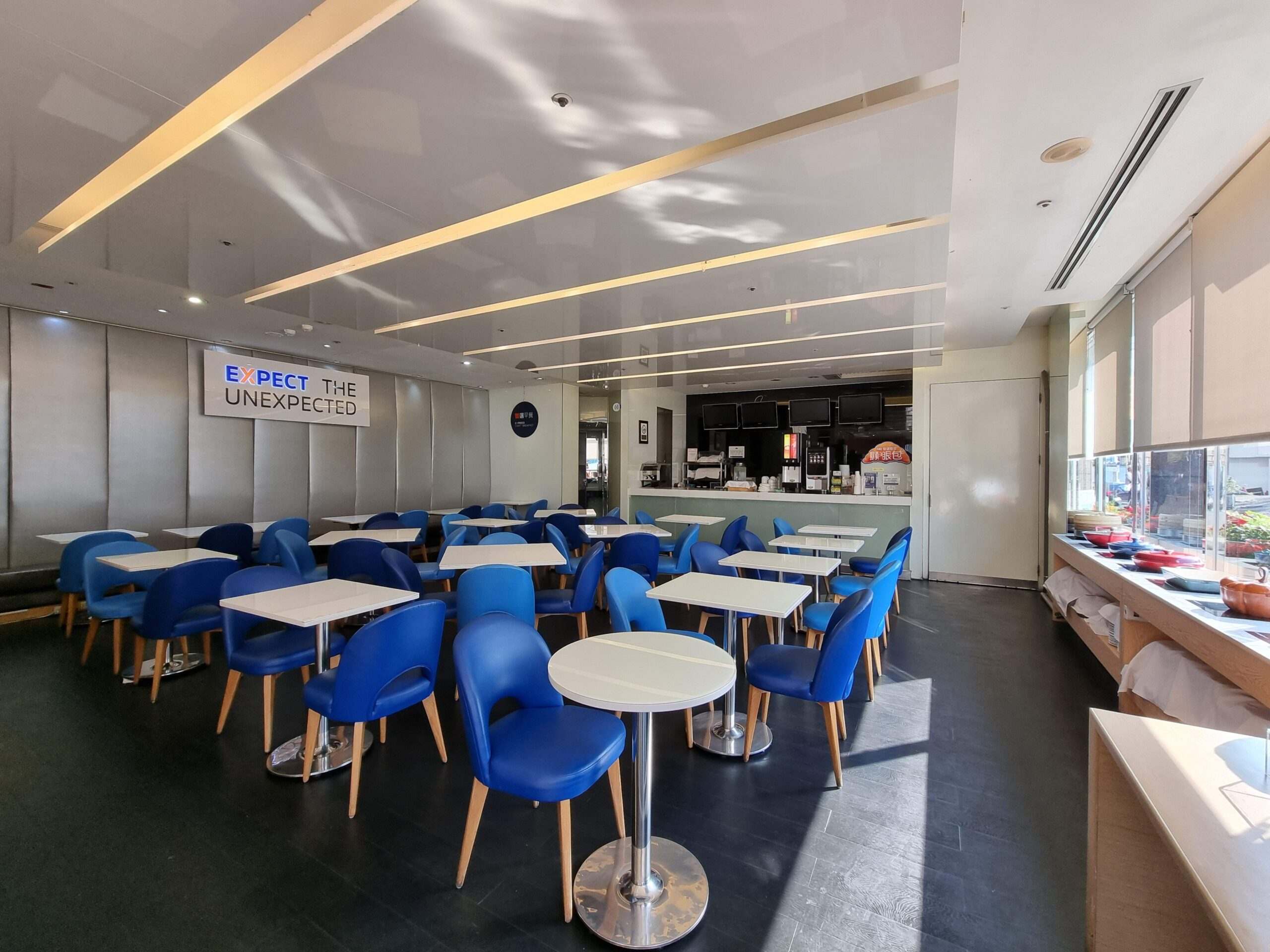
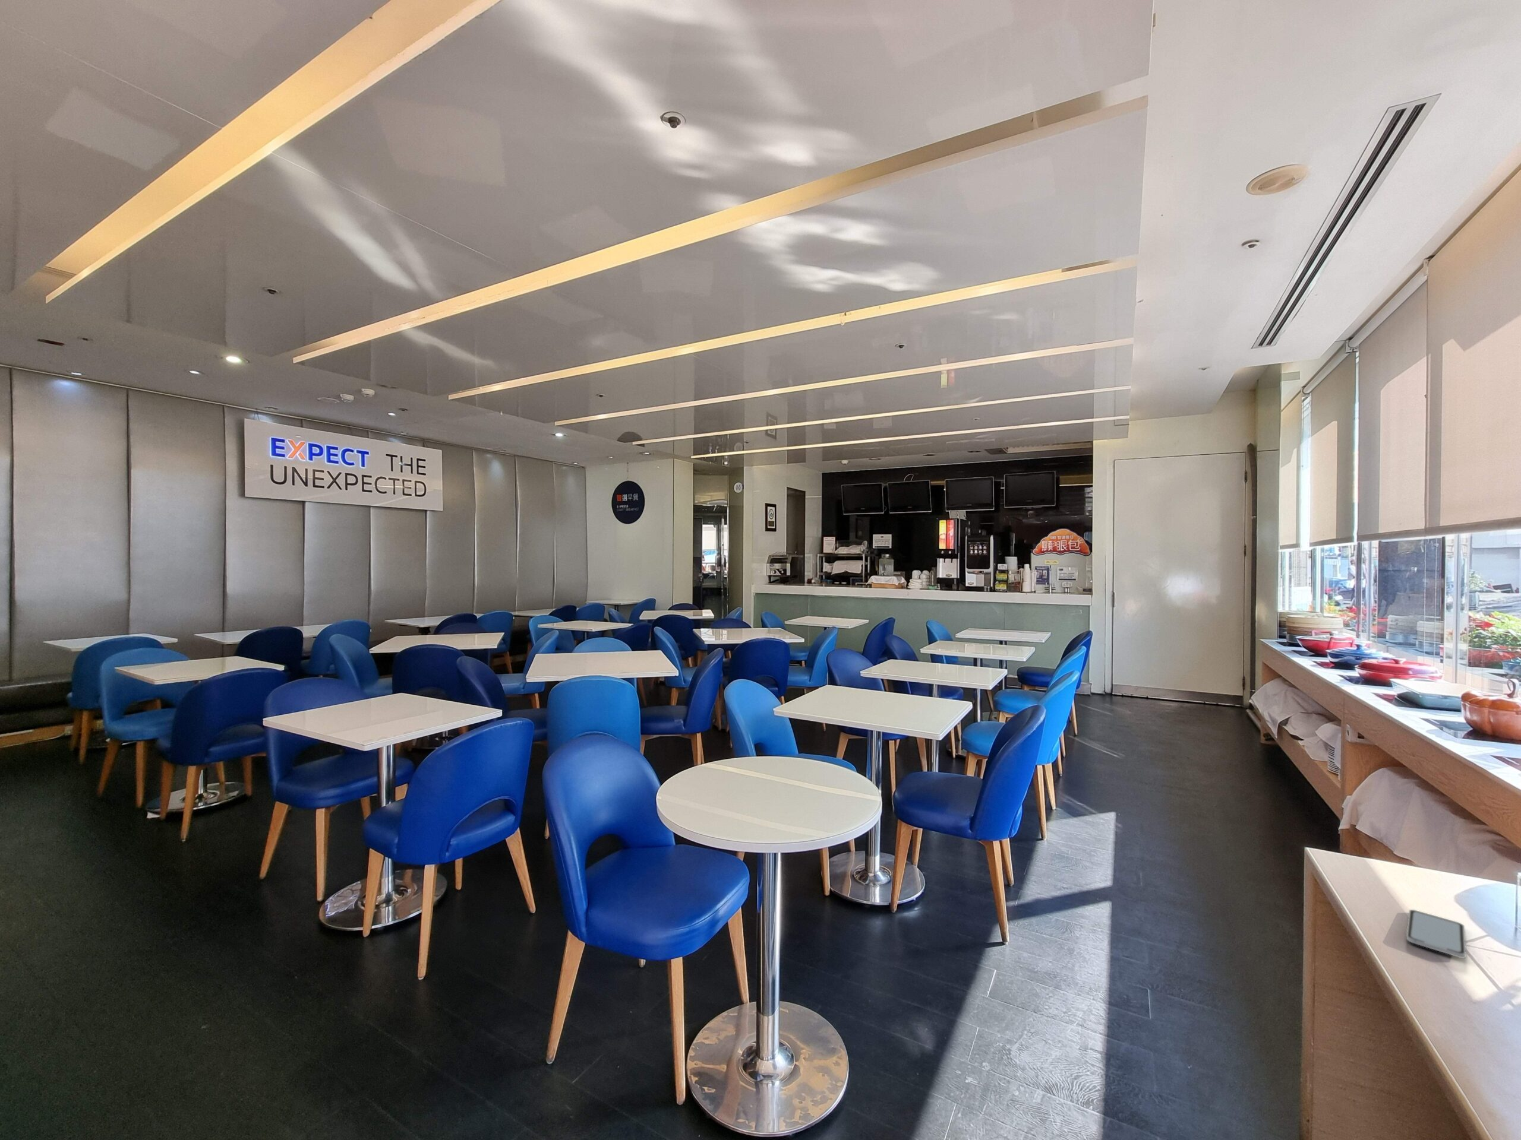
+ smartphone [1406,909,1467,959]
